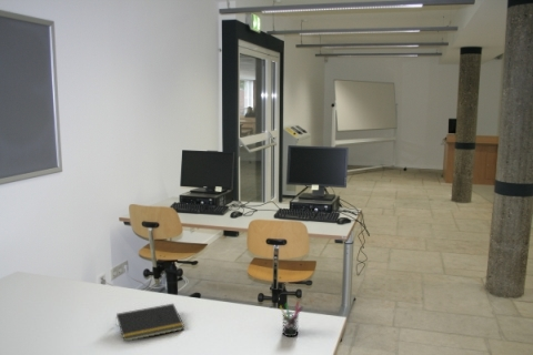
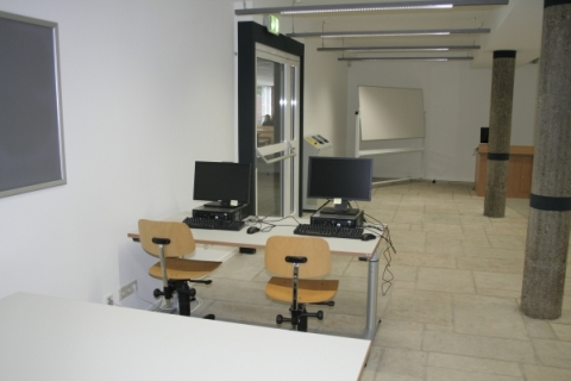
- notepad [114,303,185,343]
- pen holder [279,300,304,337]
